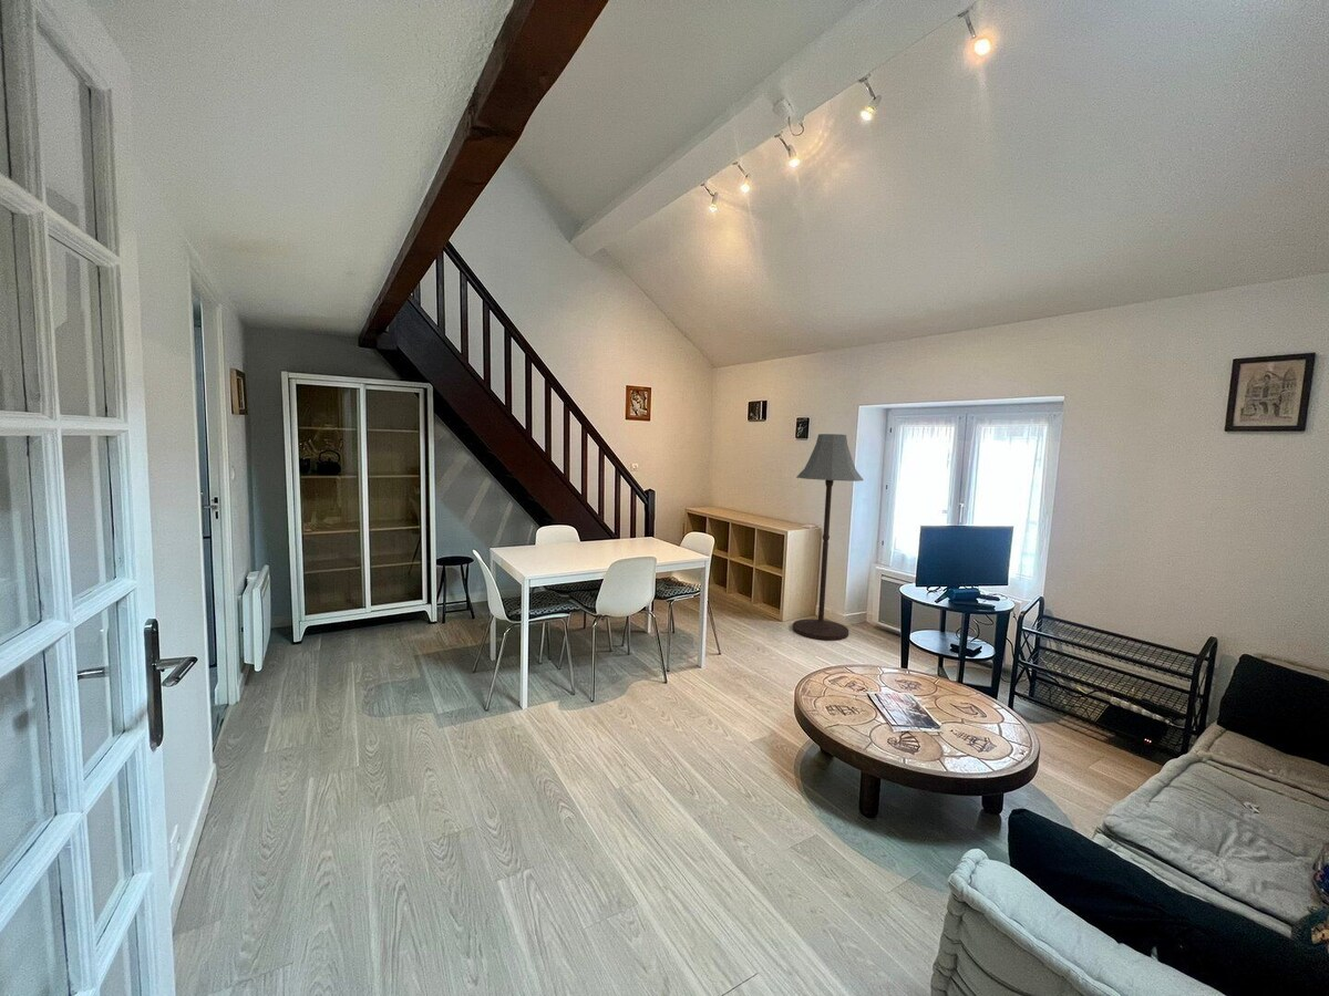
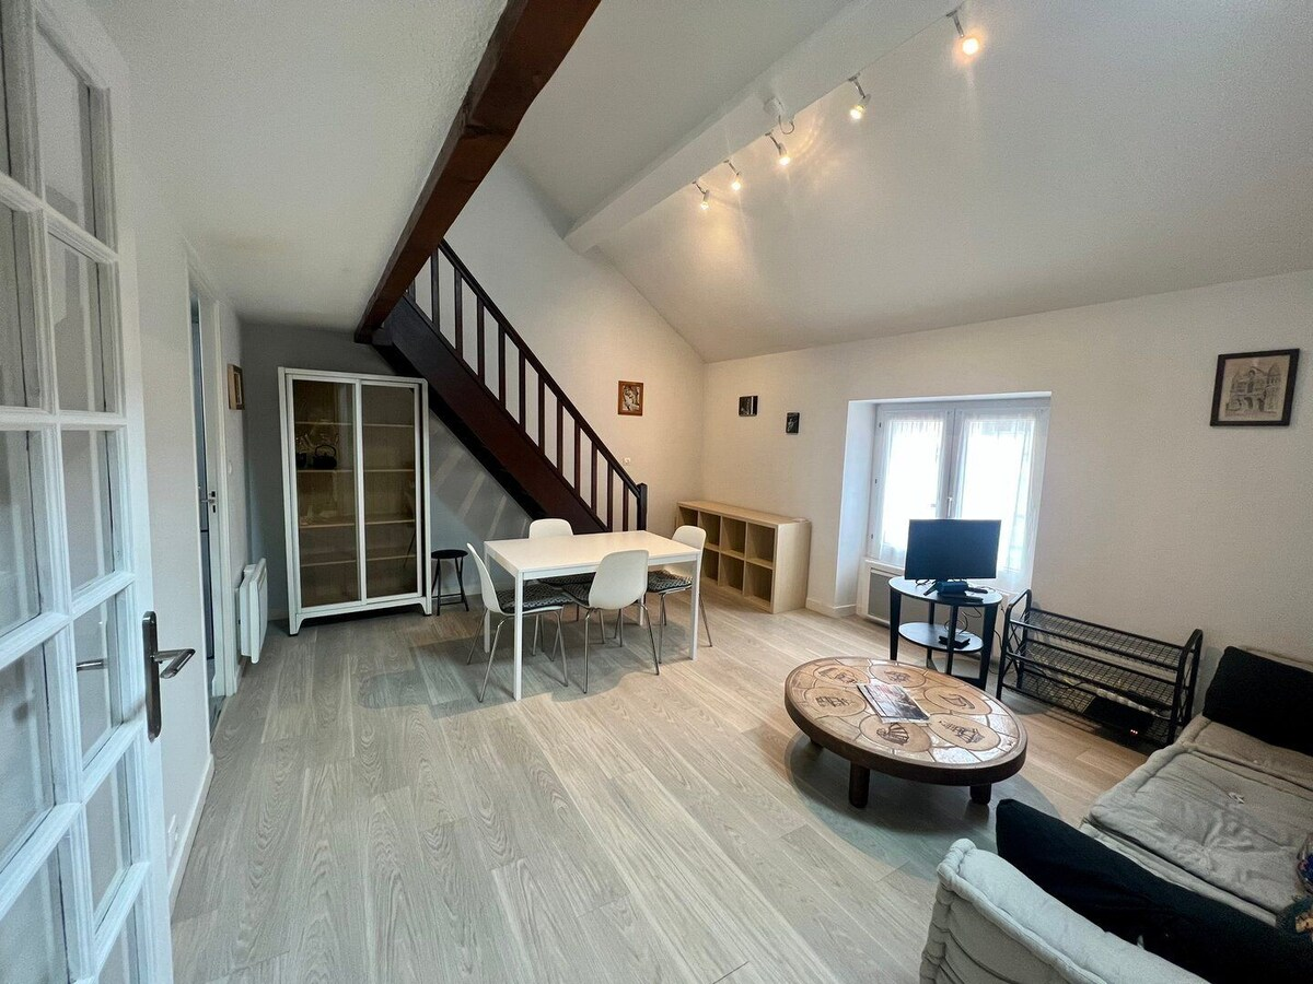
- floor lamp [792,433,865,641]
